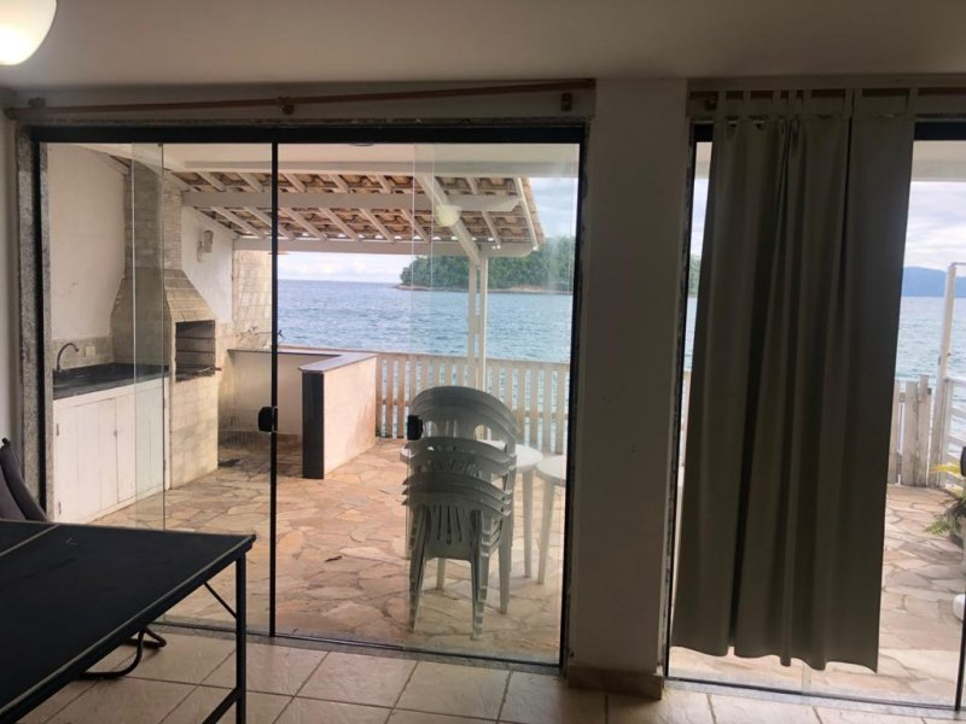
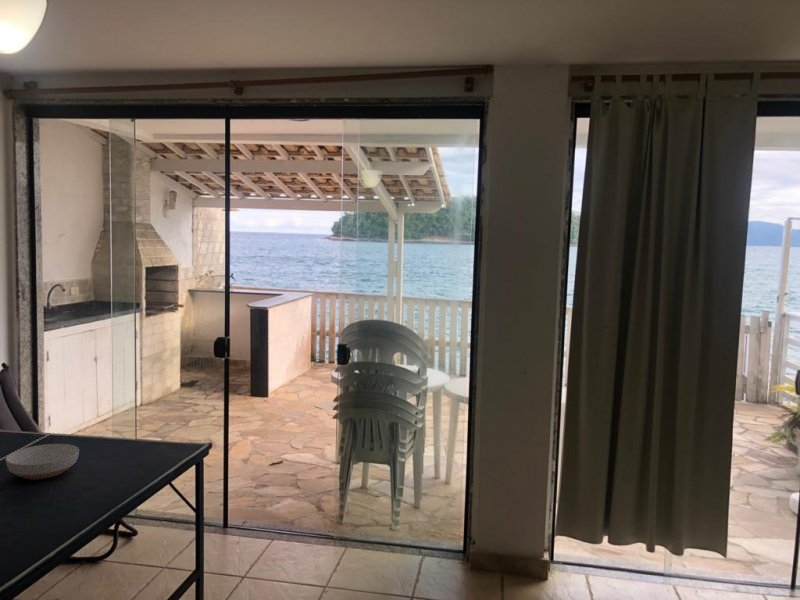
+ bowl [4,443,80,480]
